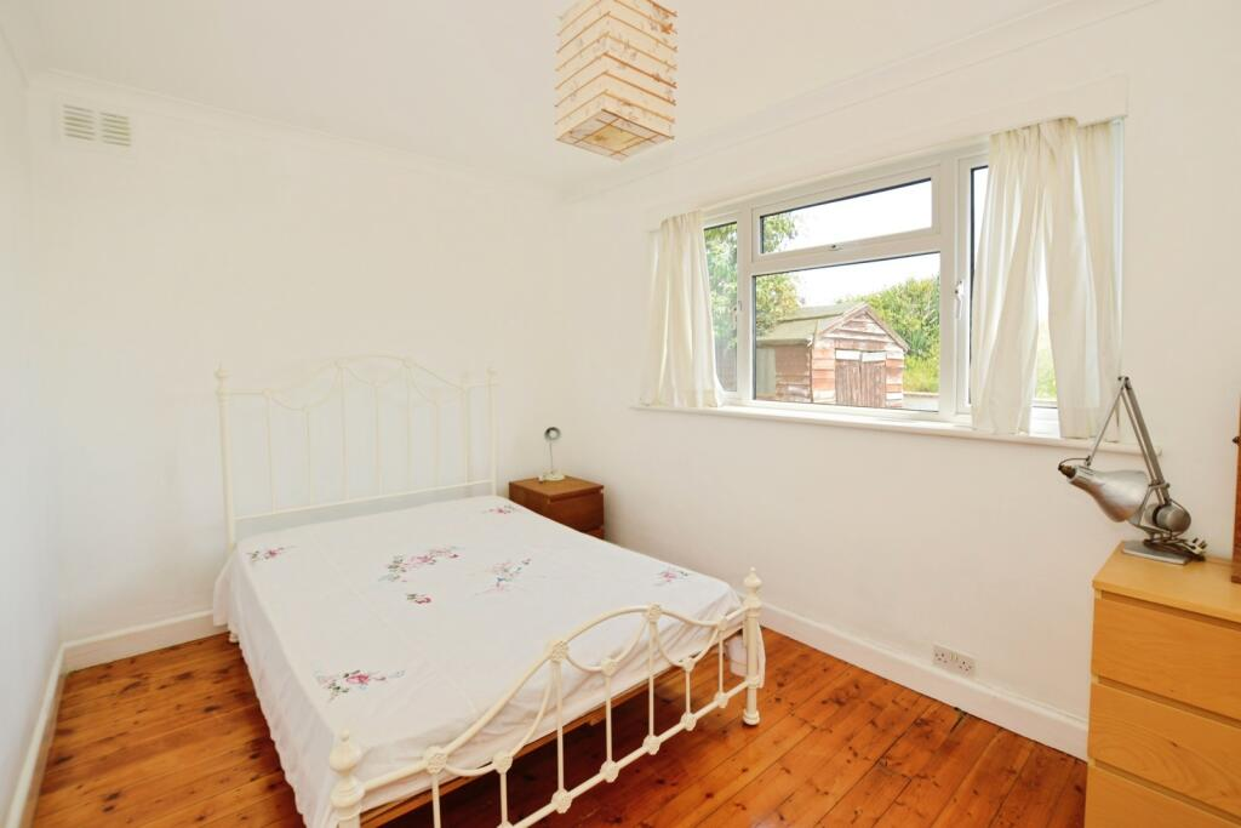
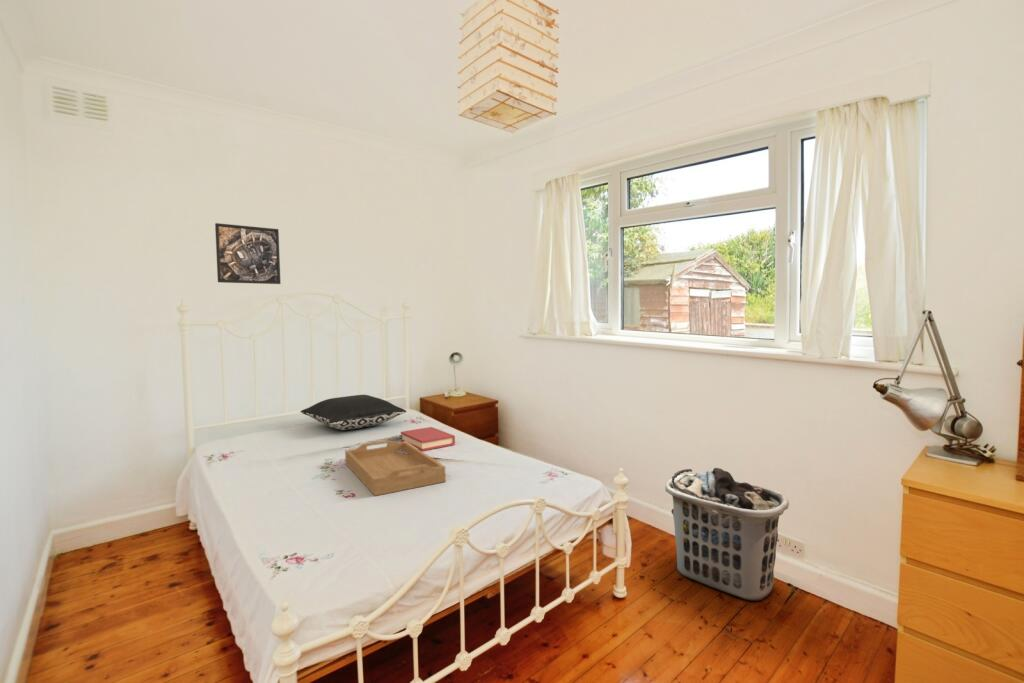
+ serving tray [344,439,447,497]
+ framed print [214,222,281,285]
+ clothes hamper [664,467,790,602]
+ pillow [299,394,407,431]
+ hardback book [400,426,456,452]
